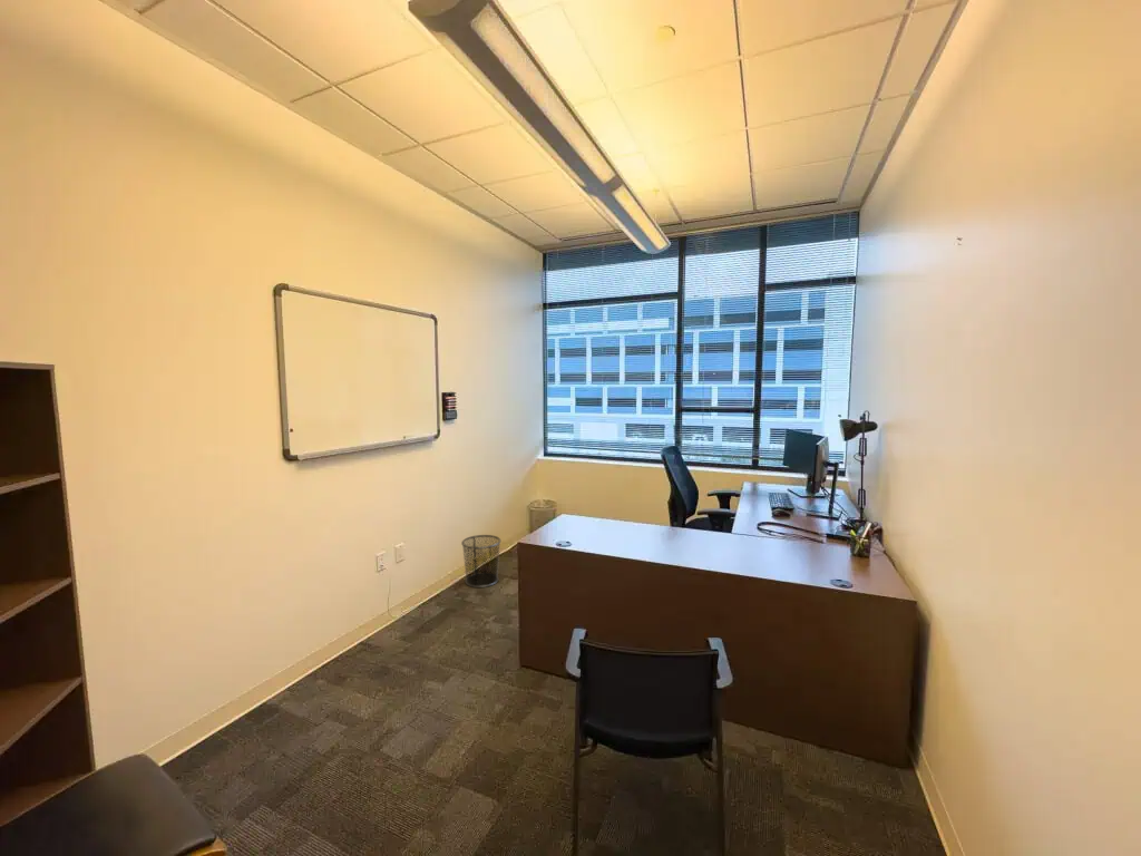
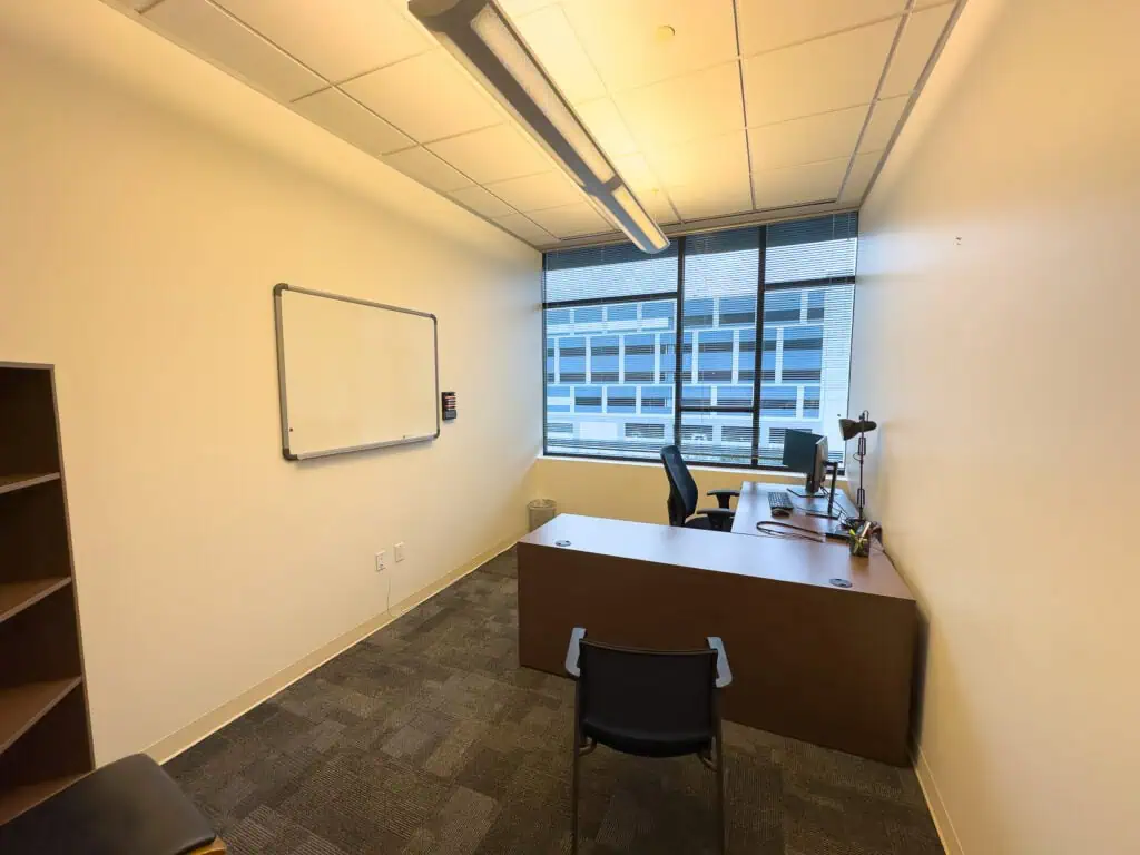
- waste bin [460,534,503,588]
